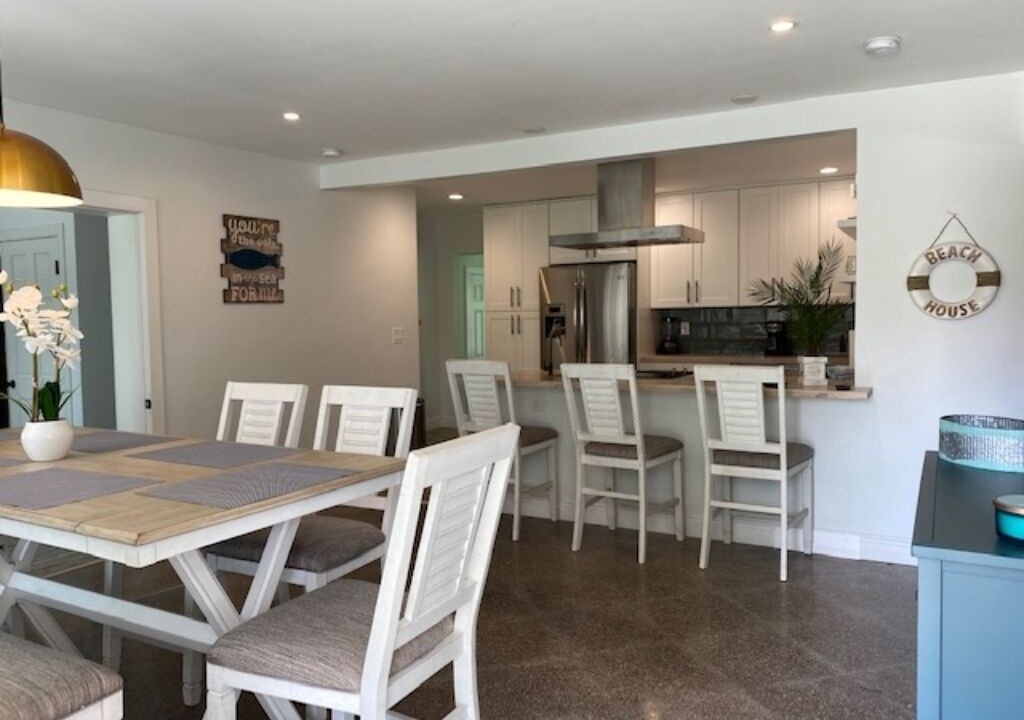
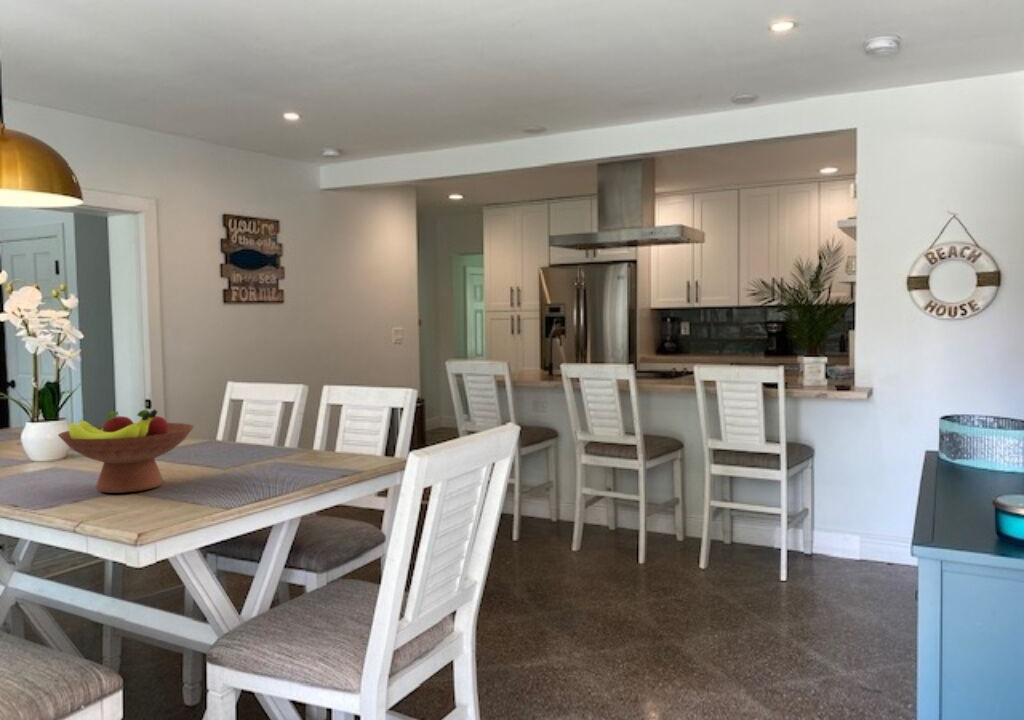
+ fruit bowl [57,408,195,494]
